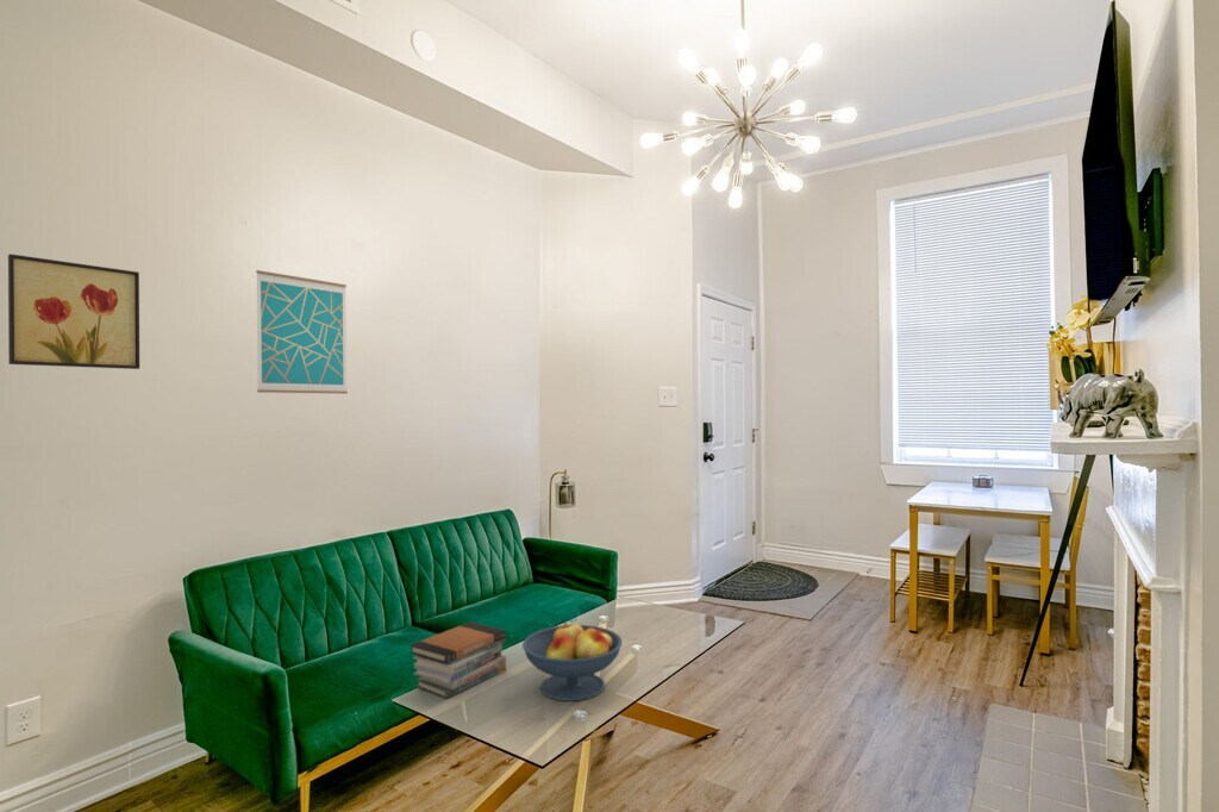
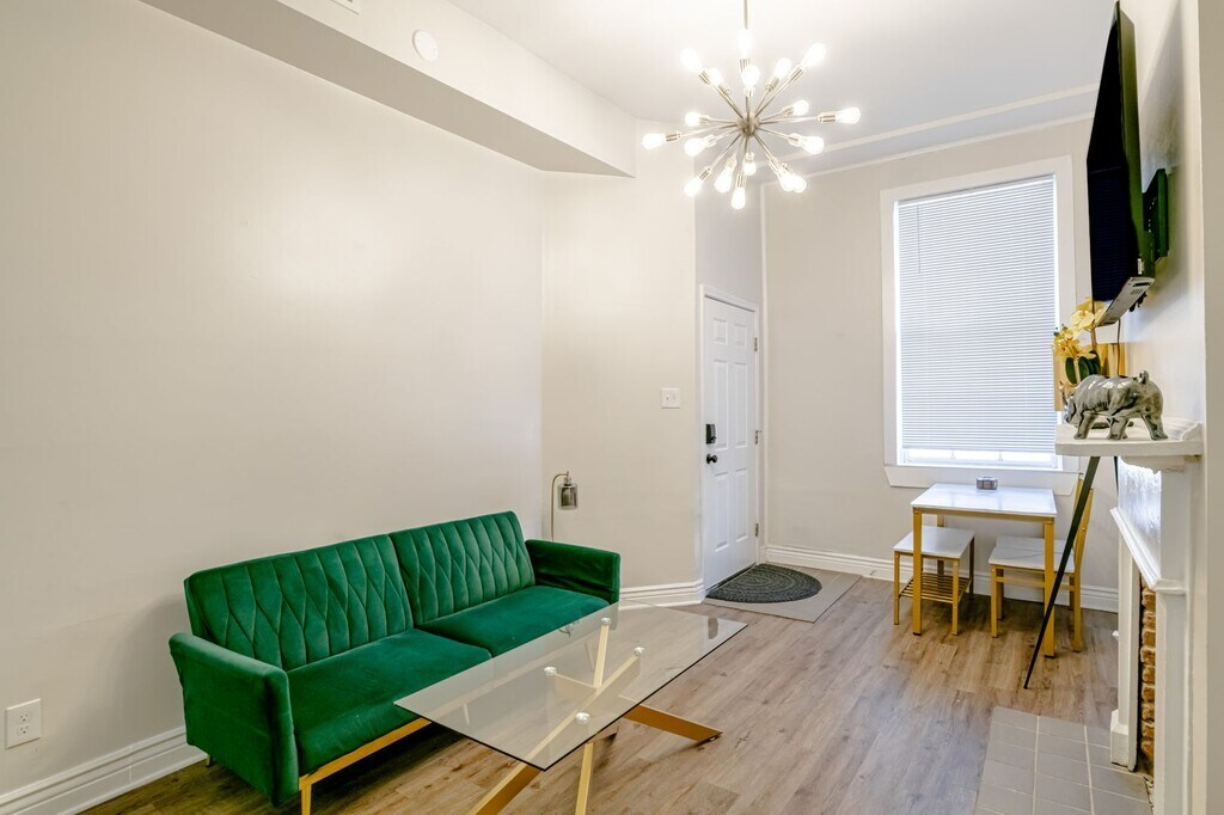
- wall art [255,269,349,395]
- book stack [408,620,507,700]
- fruit bowl [521,620,624,702]
- wall art [7,252,140,370]
